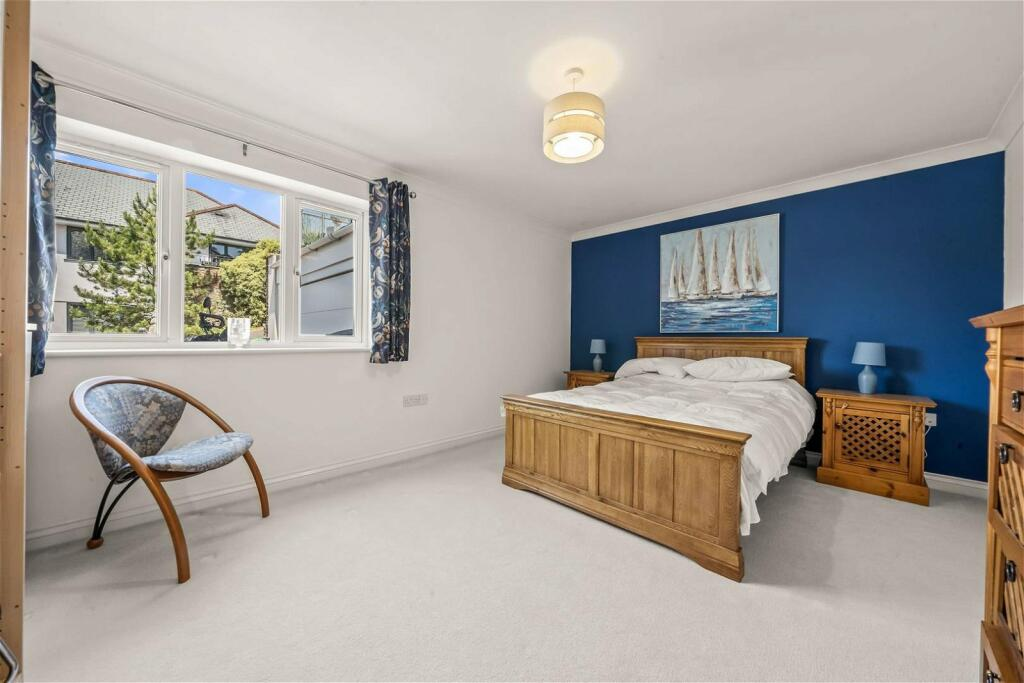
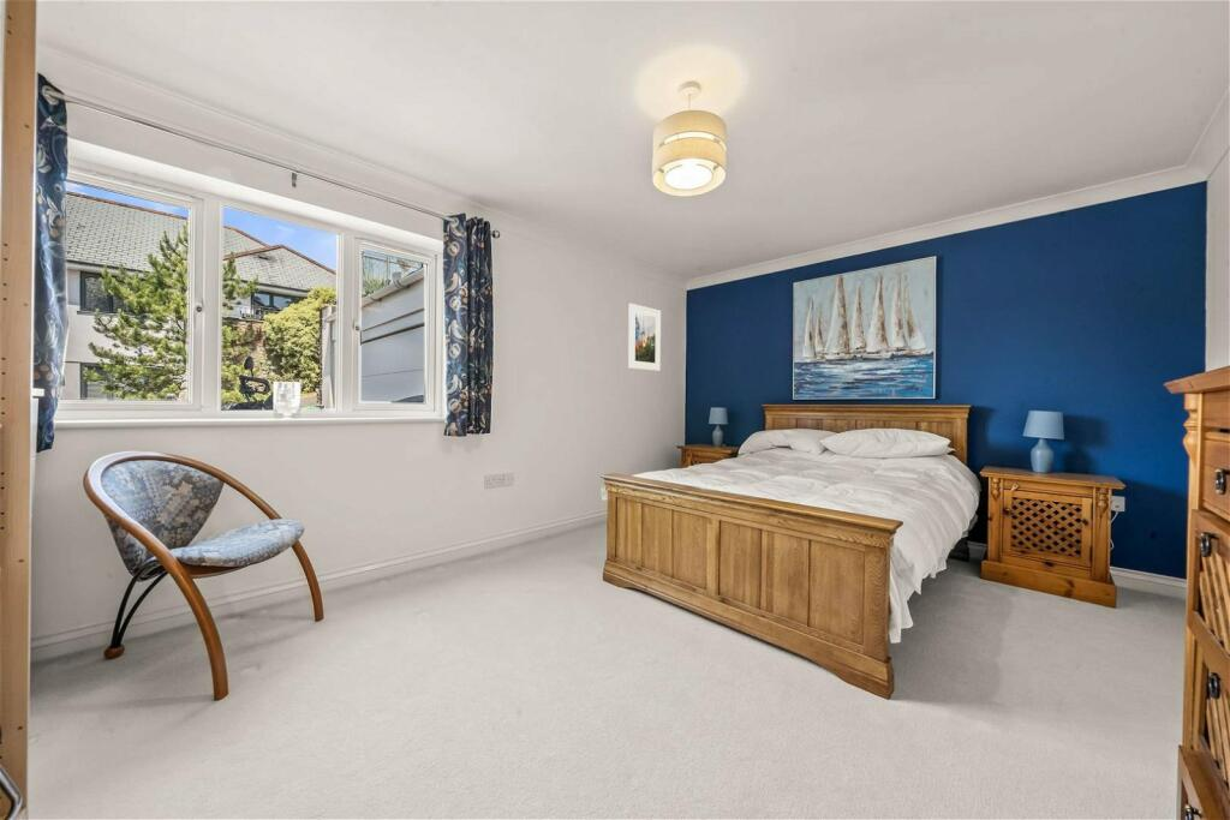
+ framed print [627,303,662,372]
